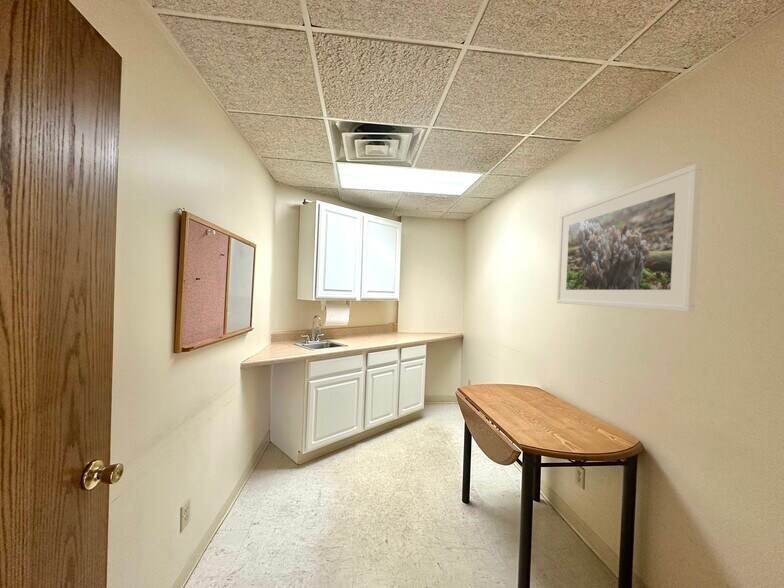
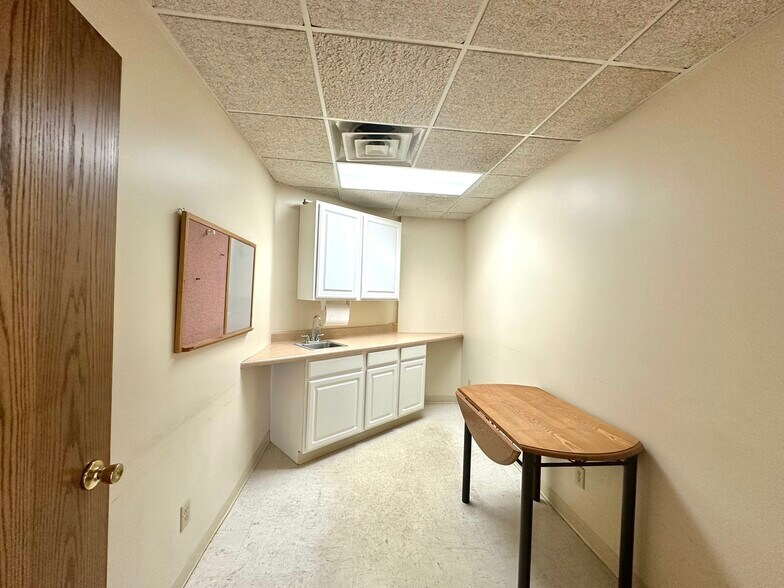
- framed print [555,163,702,313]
